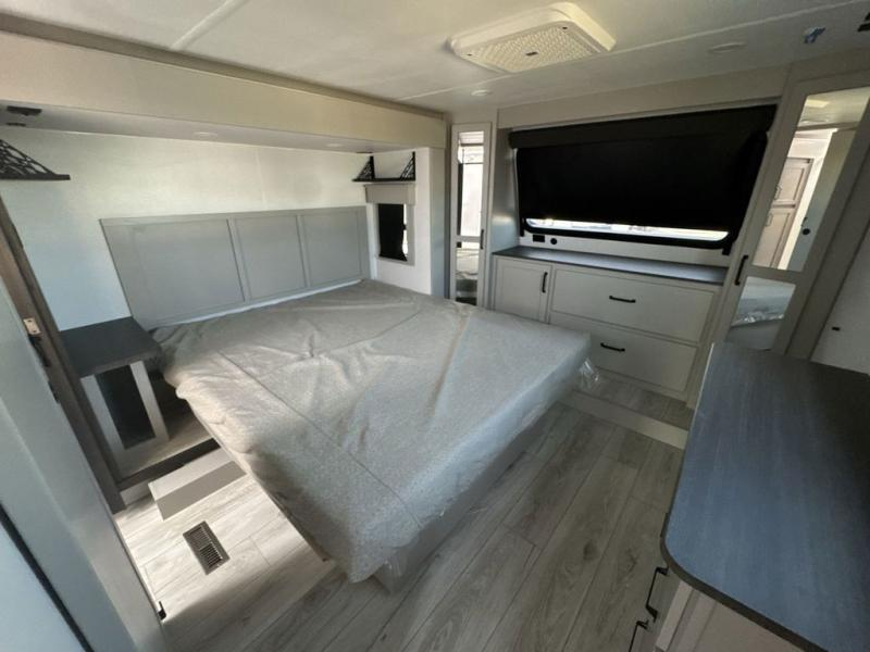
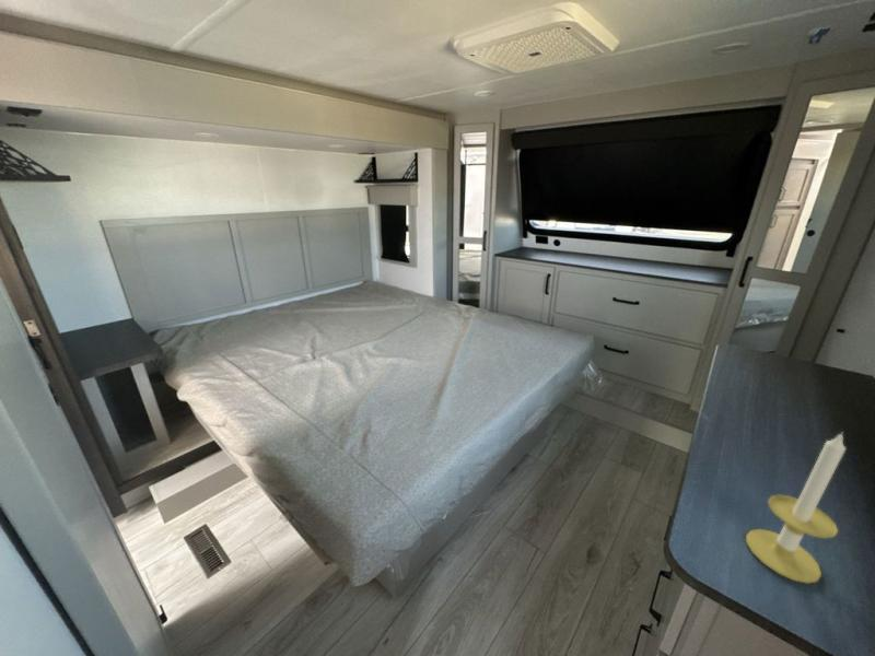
+ candle [745,431,847,585]
